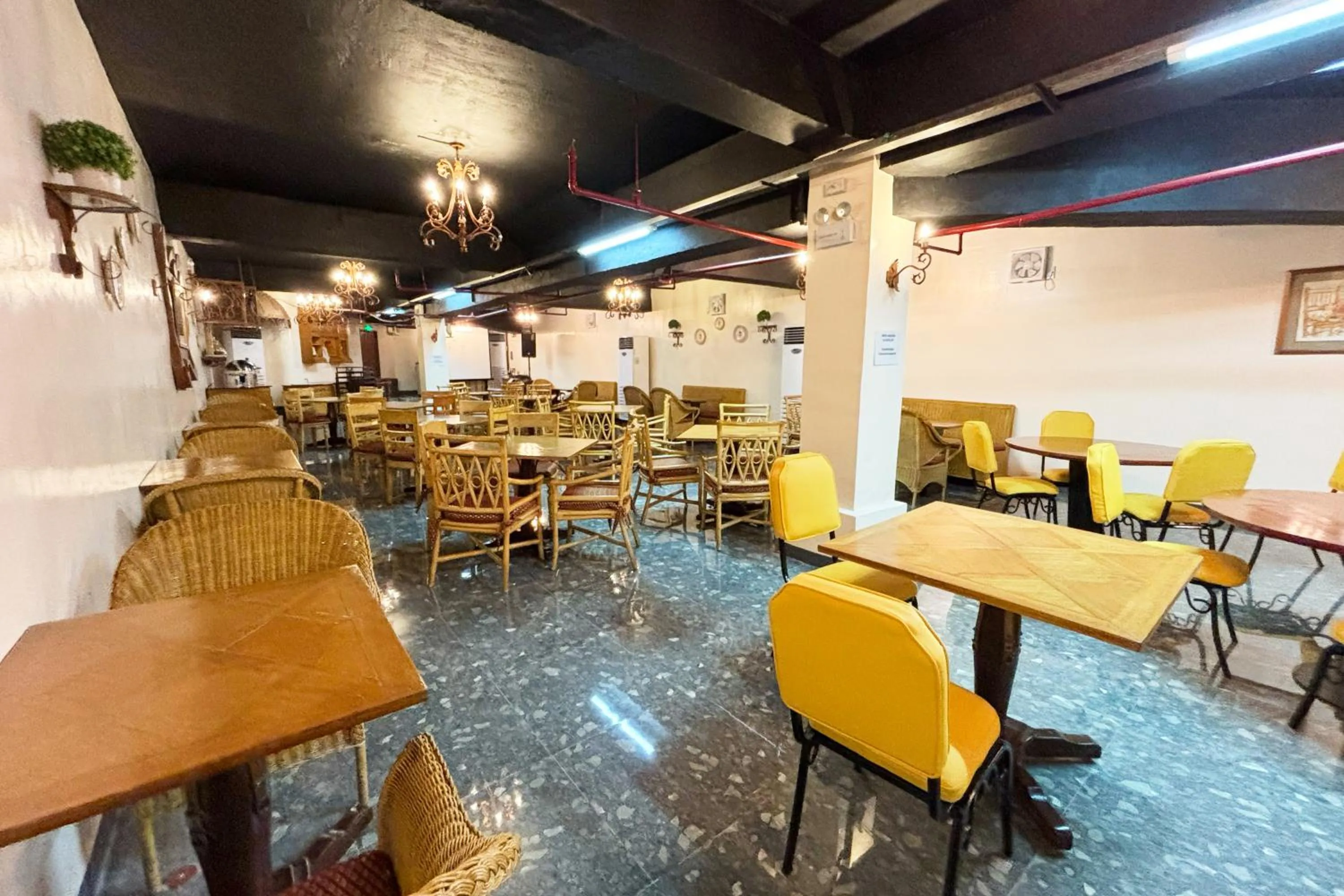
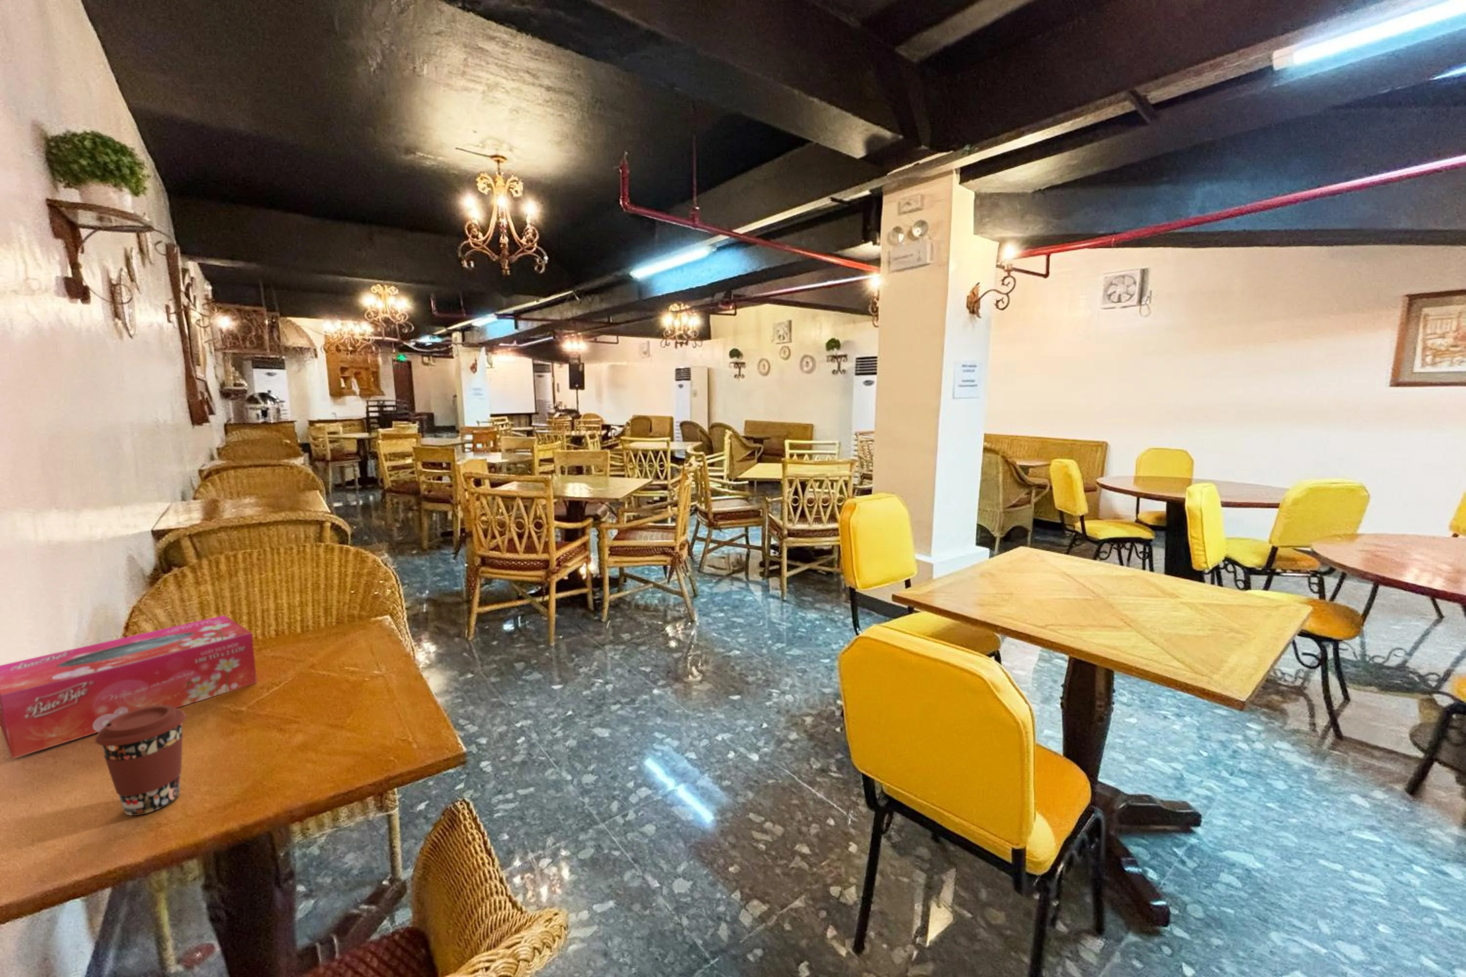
+ coffee cup [94,704,188,816]
+ tissue box [0,615,257,759]
